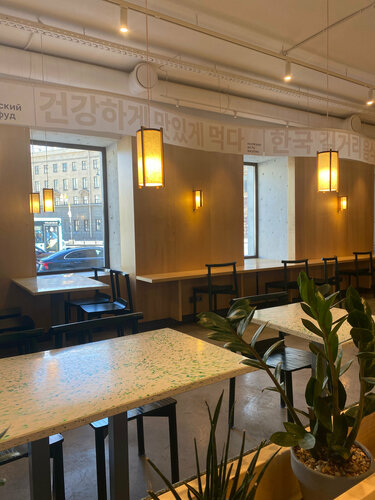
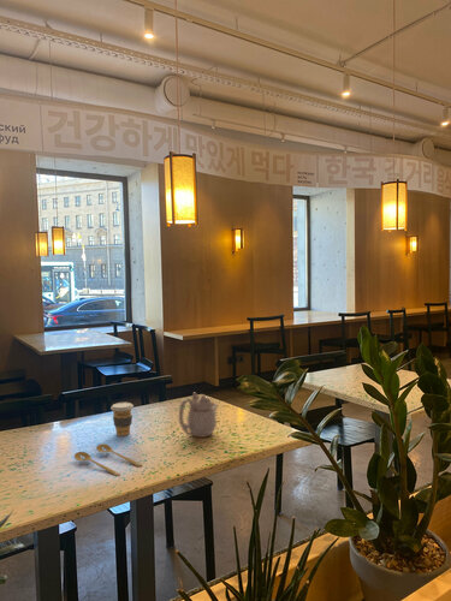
+ teapot [178,392,219,439]
+ spoon [73,442,143,477]
+ coffee cup [109,401,135,438]
